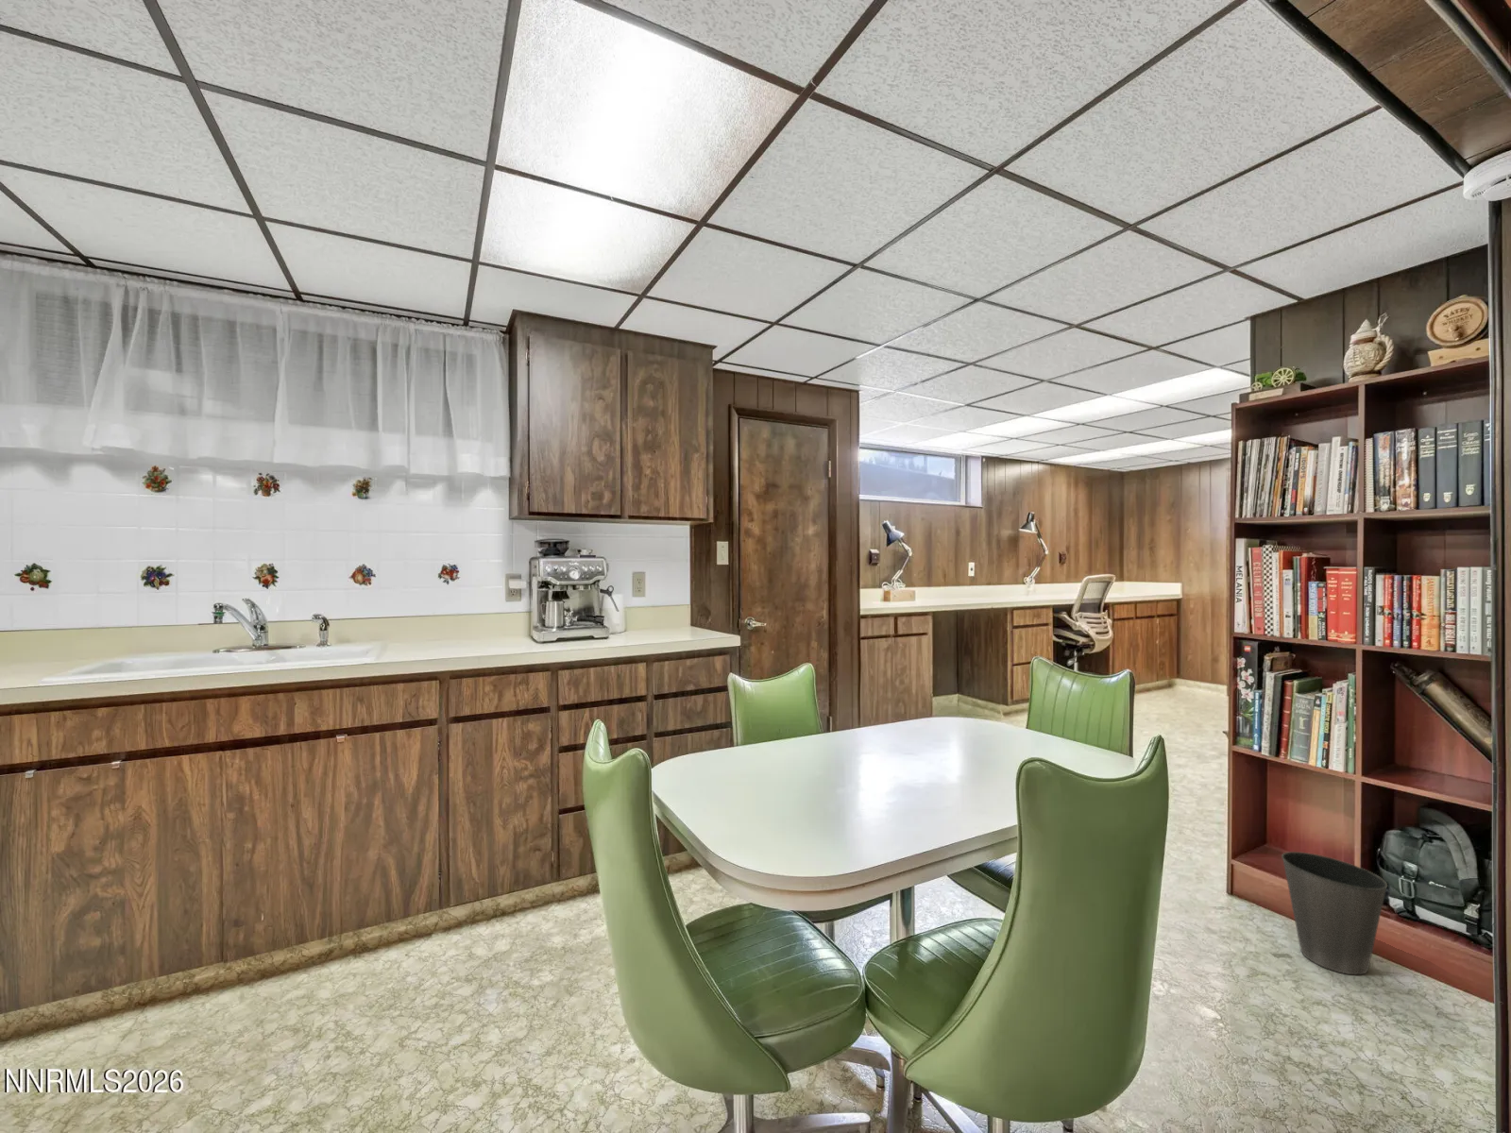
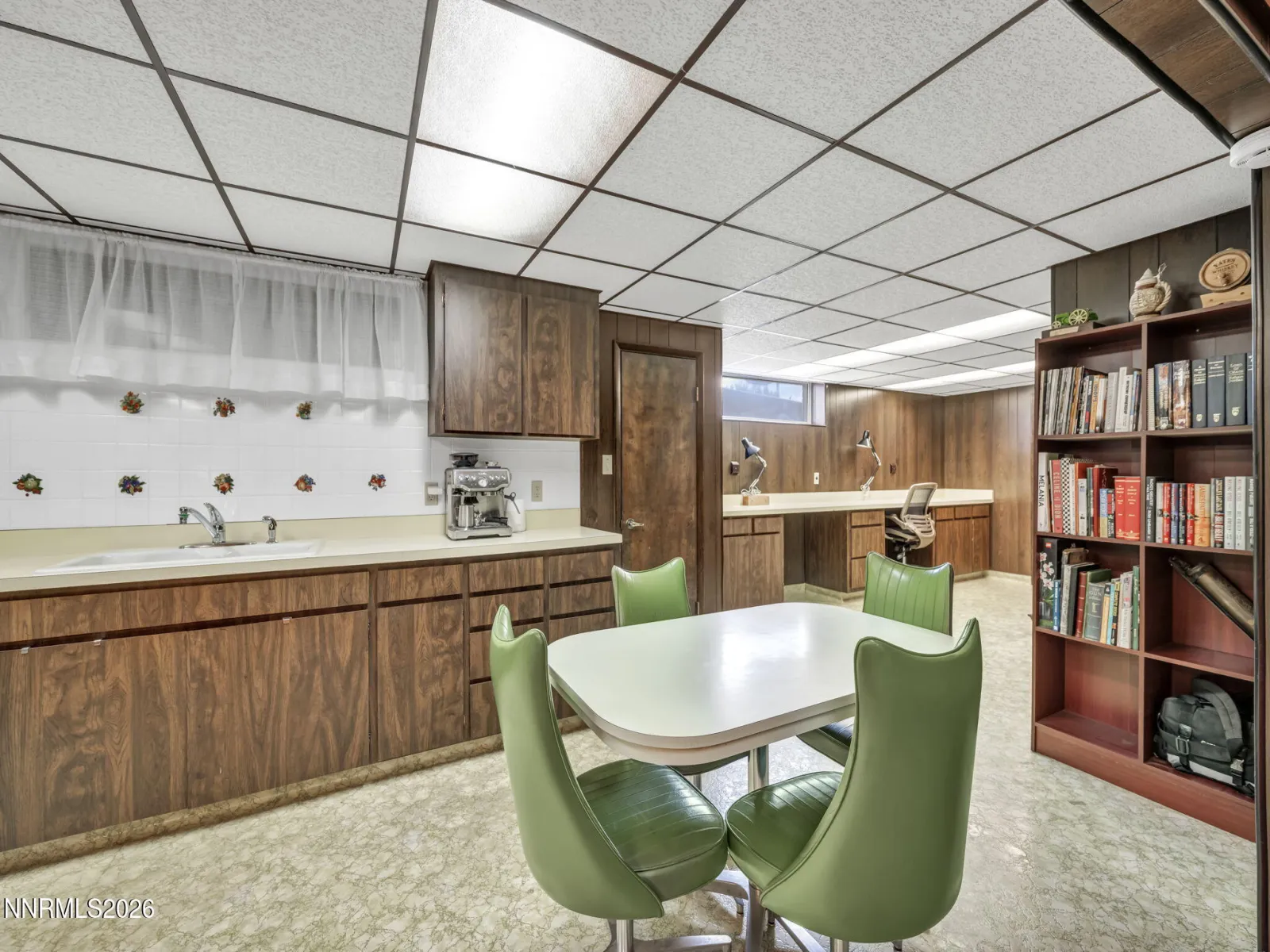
- waste basket [1280,851,1388,976]
